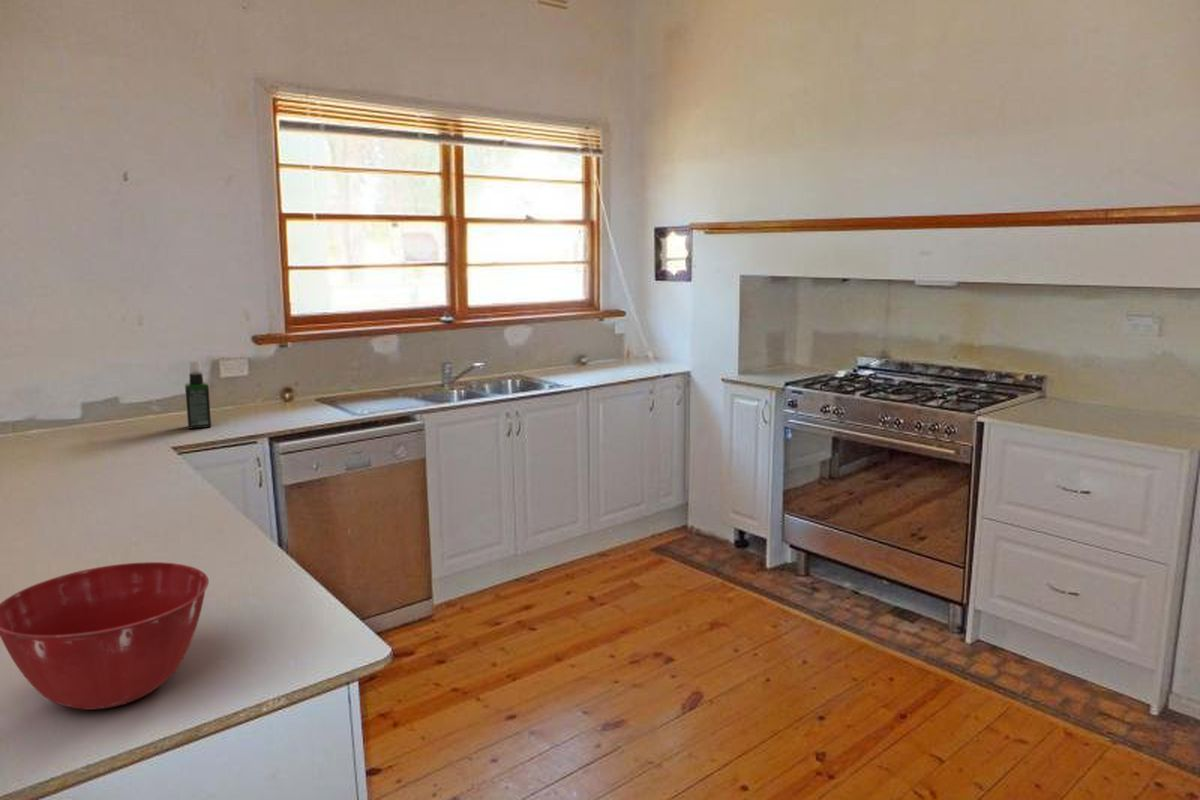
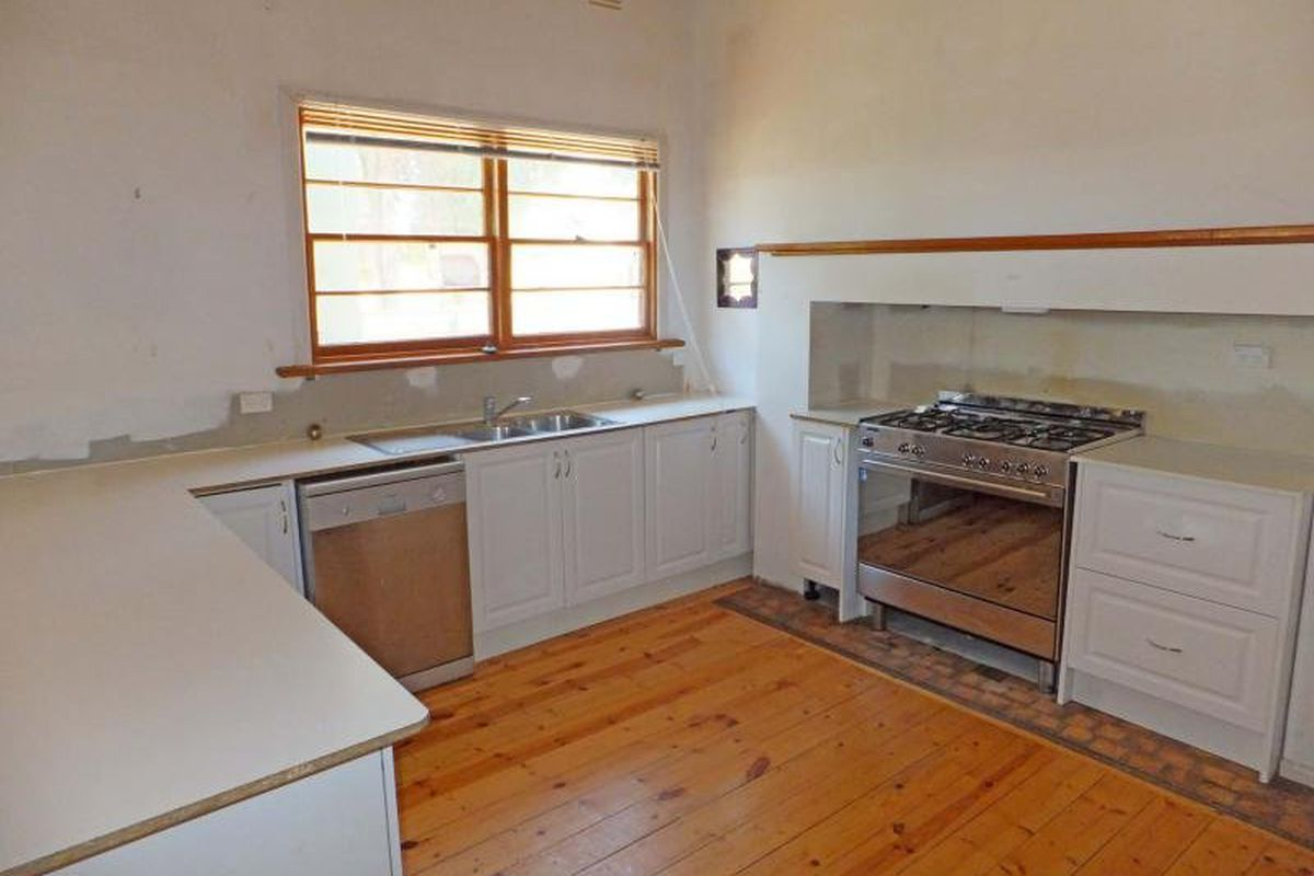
- mixing bowl [0,561,210,711]
- spray bottle [184,360,212,430]
